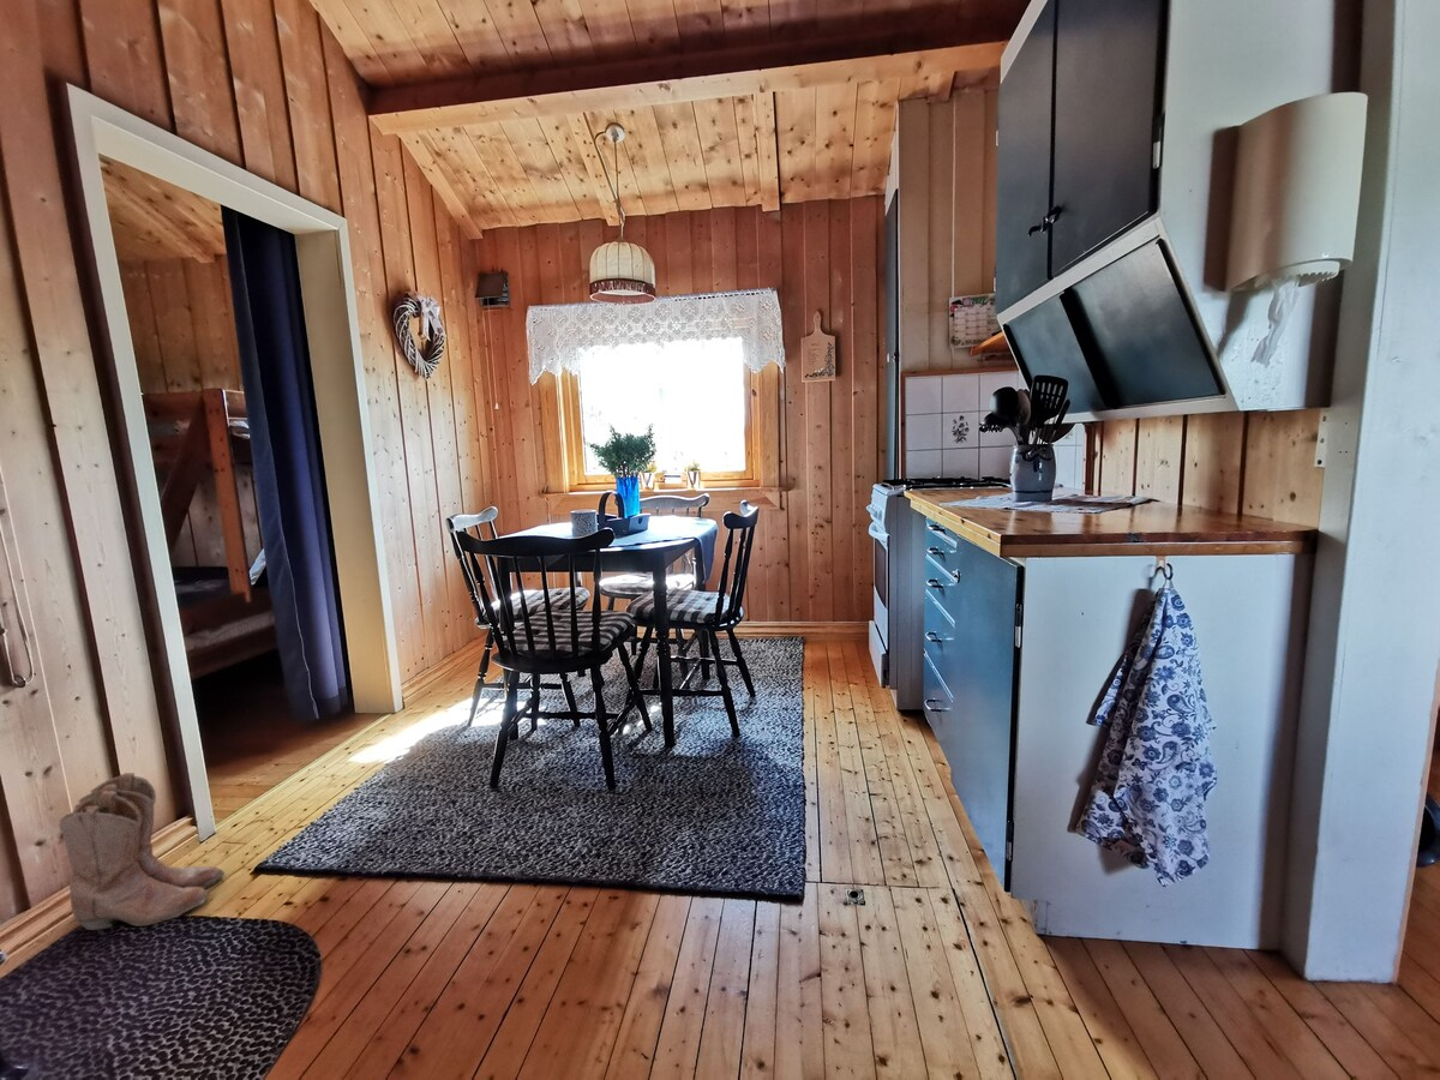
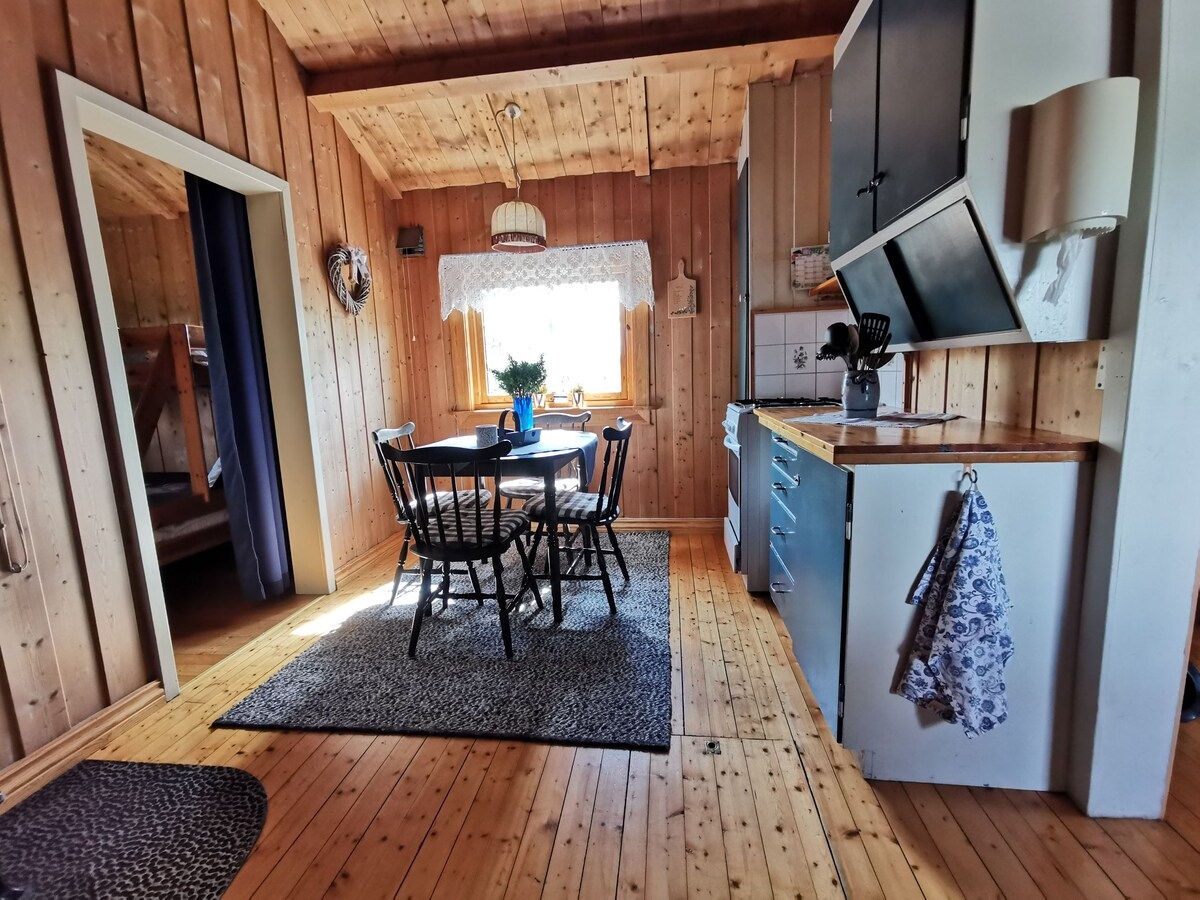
- boots [58,772,226,931]
